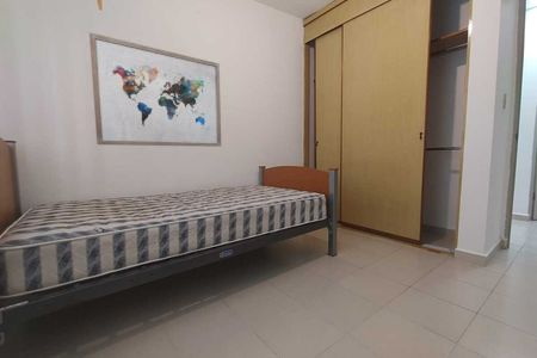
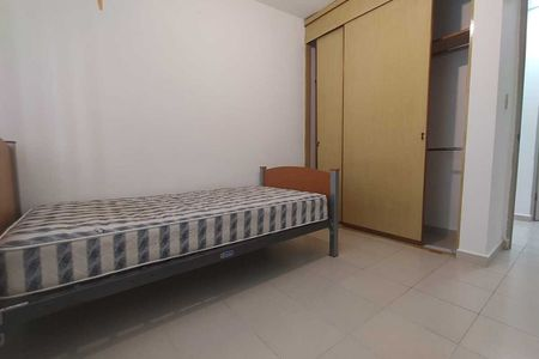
- wall art [88,31,222,148]
